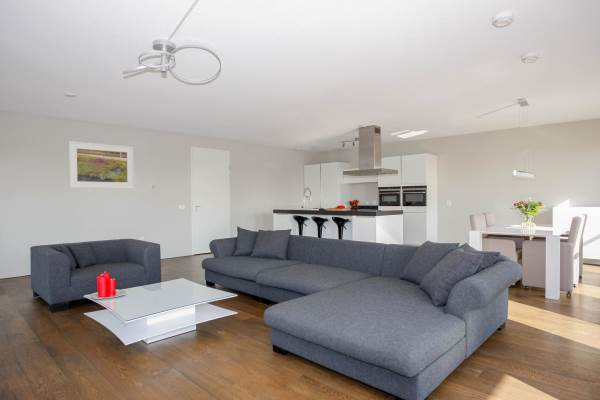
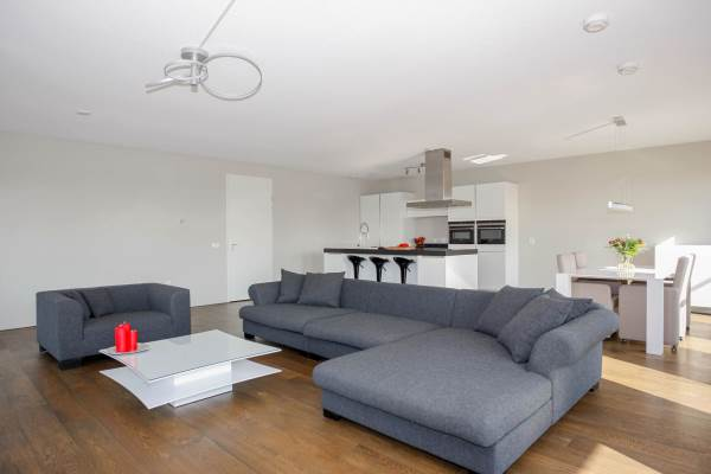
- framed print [68,140,135,189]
